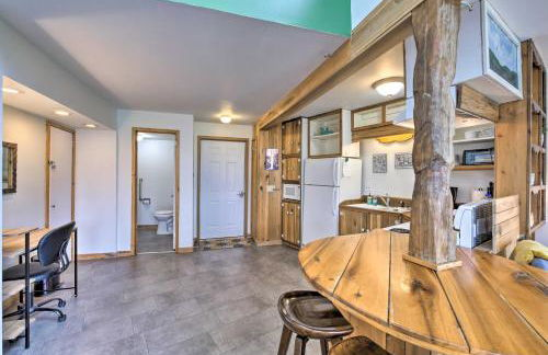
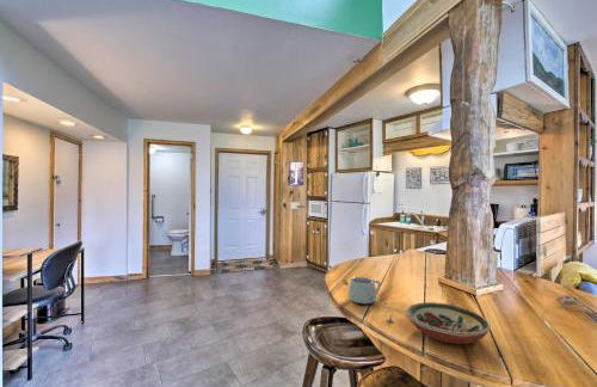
+ decorative bowl [405,301,492,345]
+ mug [347,276,382,305]
